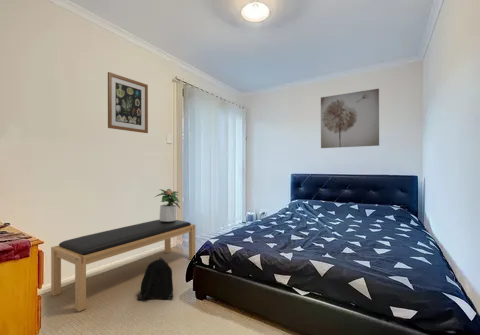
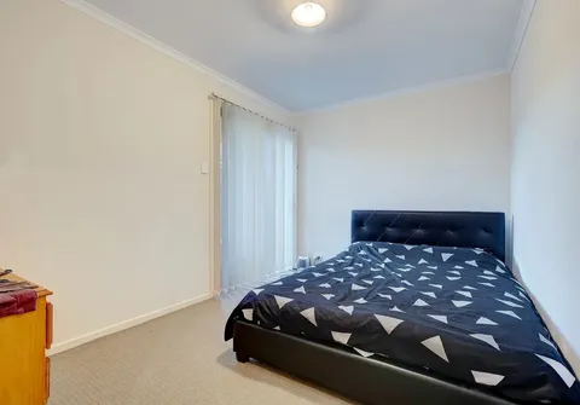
- wall art [320,88,380,149]
- wall art [107,71,149,134]
- backpack [137,257,174,302]
- bench [50,219,196,313]
- potted plant [154,188,181,222]
